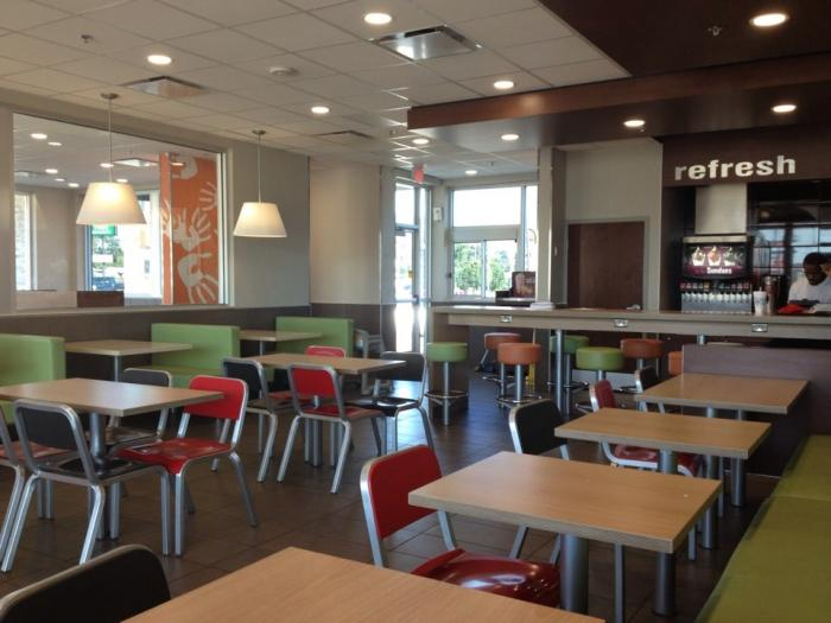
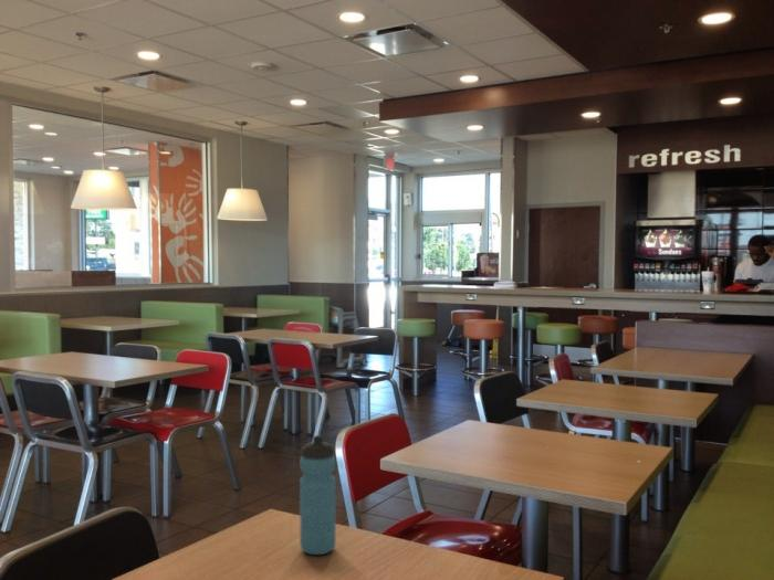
+ water bottle [299,434,336,556]
